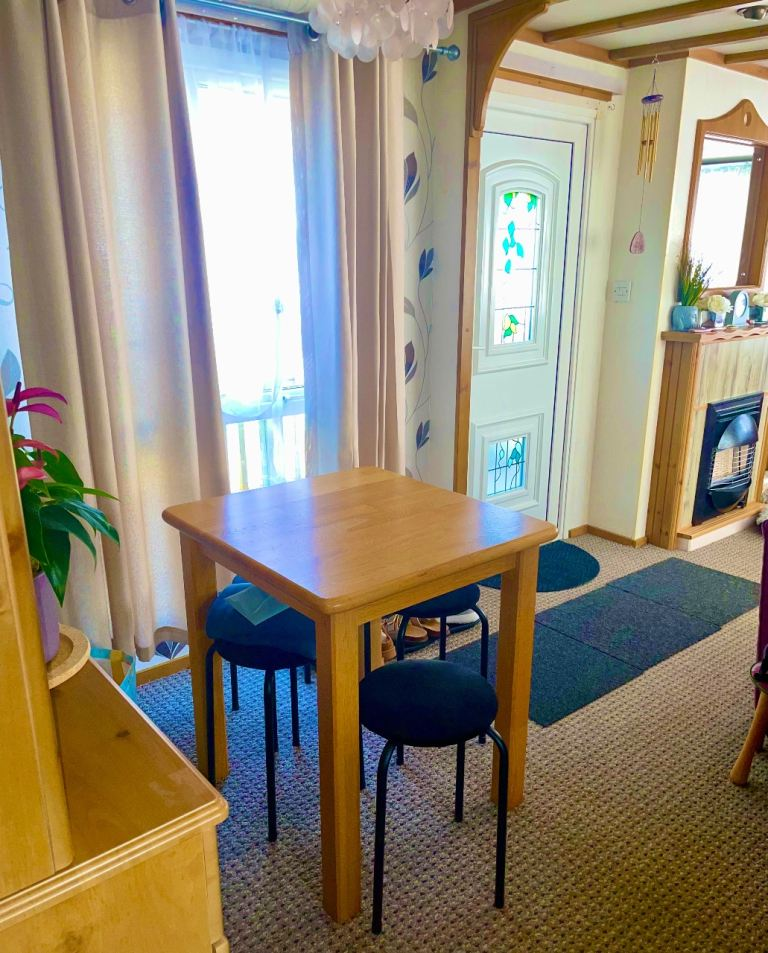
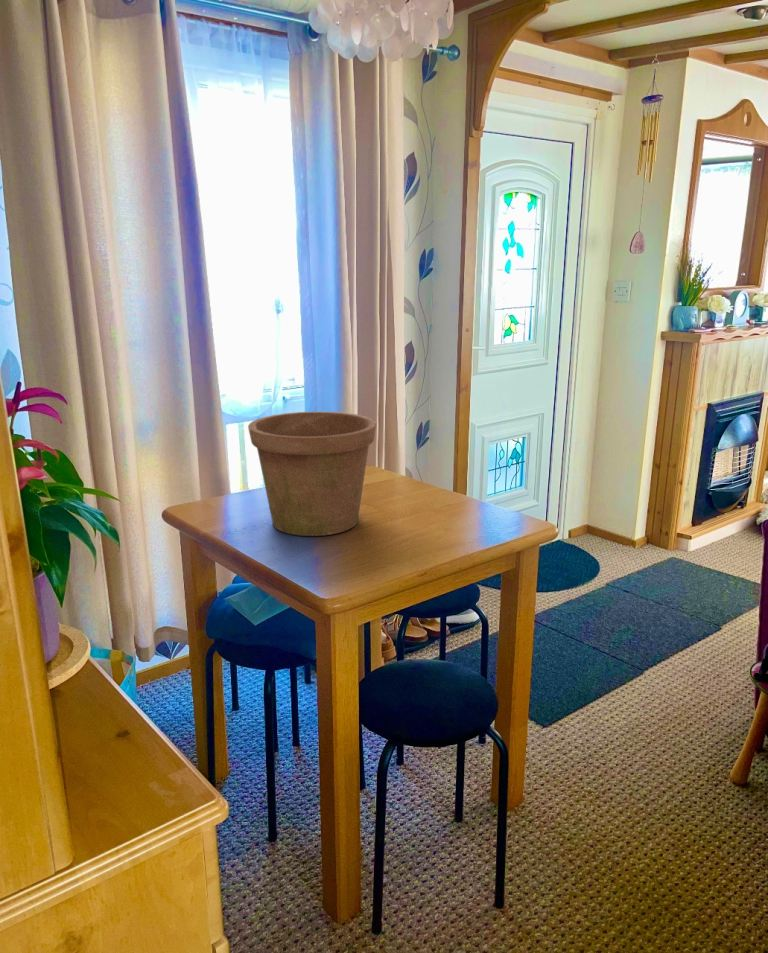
+ flower pot [247,411,377,537]
